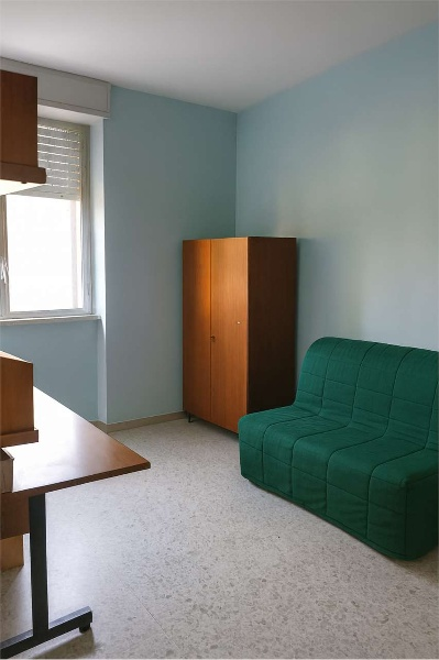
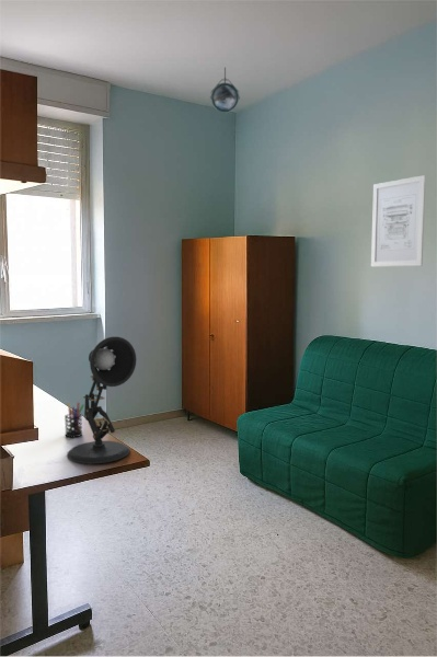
+ wall art [370,174,427,267]
+ pen holder [64,401,85,438]
+ desk lamp [66,335,137,464]
+ ceiling light [209,66,241,114]
